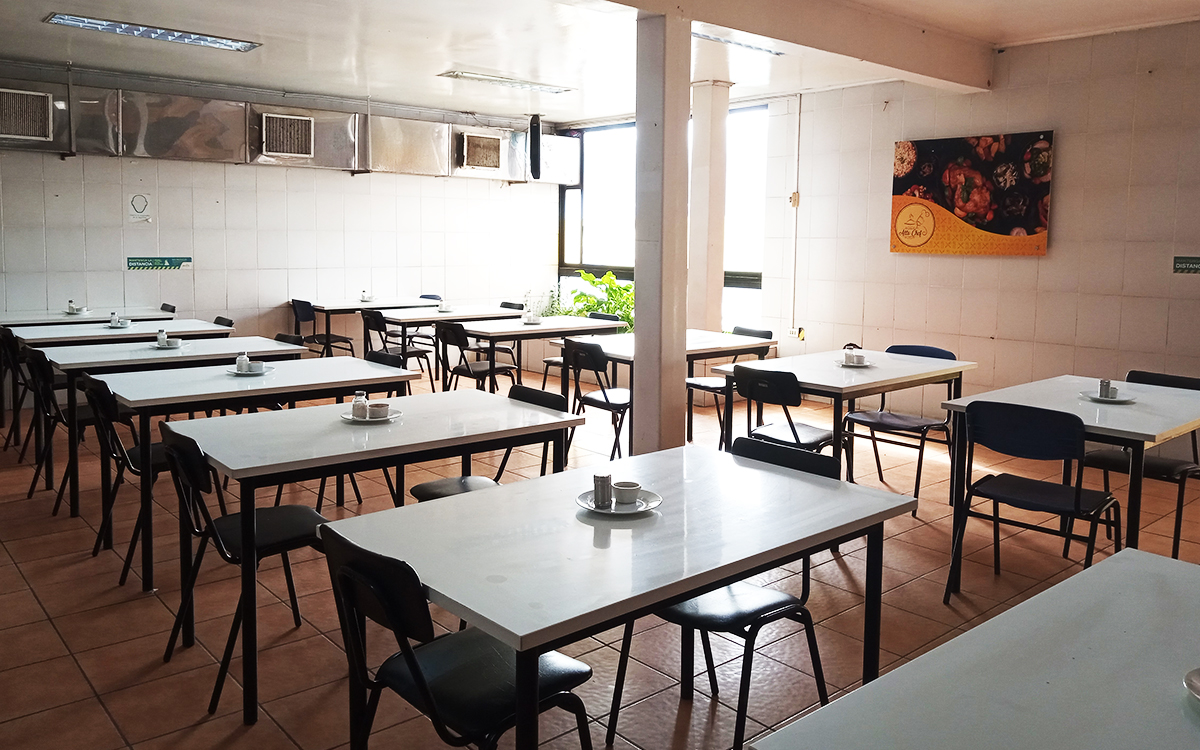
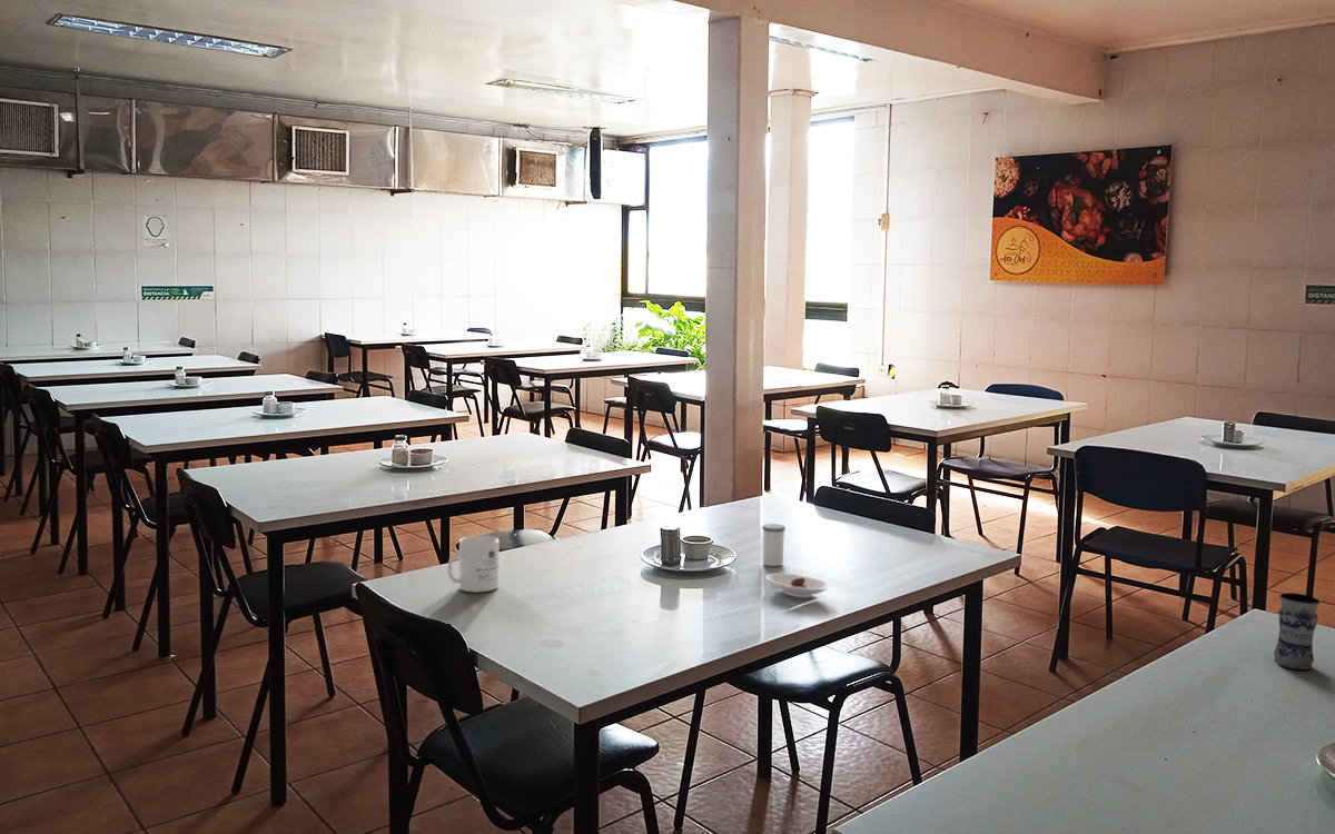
+ saucer [764,573,831,598]
+ jar [1273,592,1321,671]
+ salt shaker [761,523,787,567]
+ mug [447,535,500,594]
